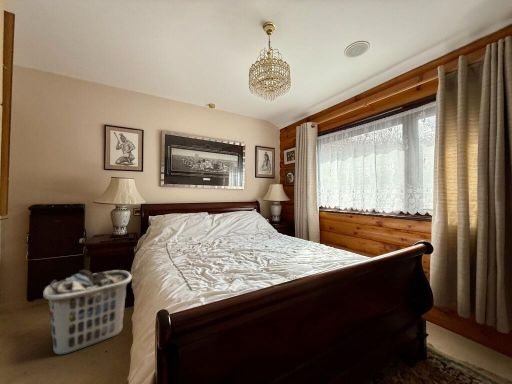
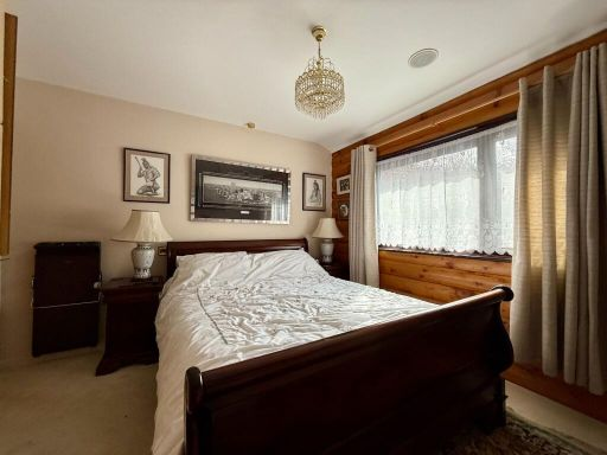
- clothes hamper [42,269,133,356]
